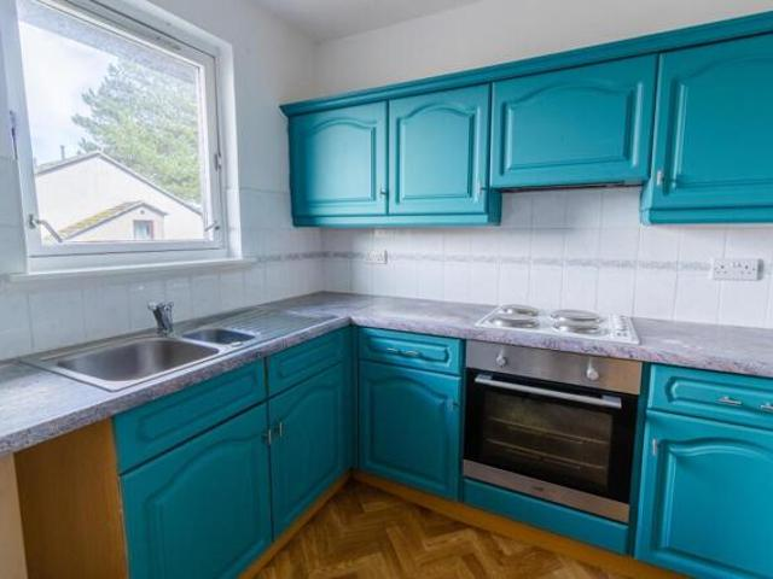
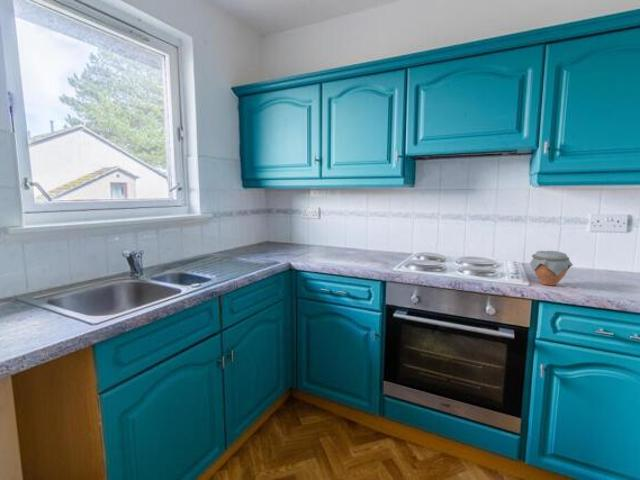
+ jar [529,250,574,287]
